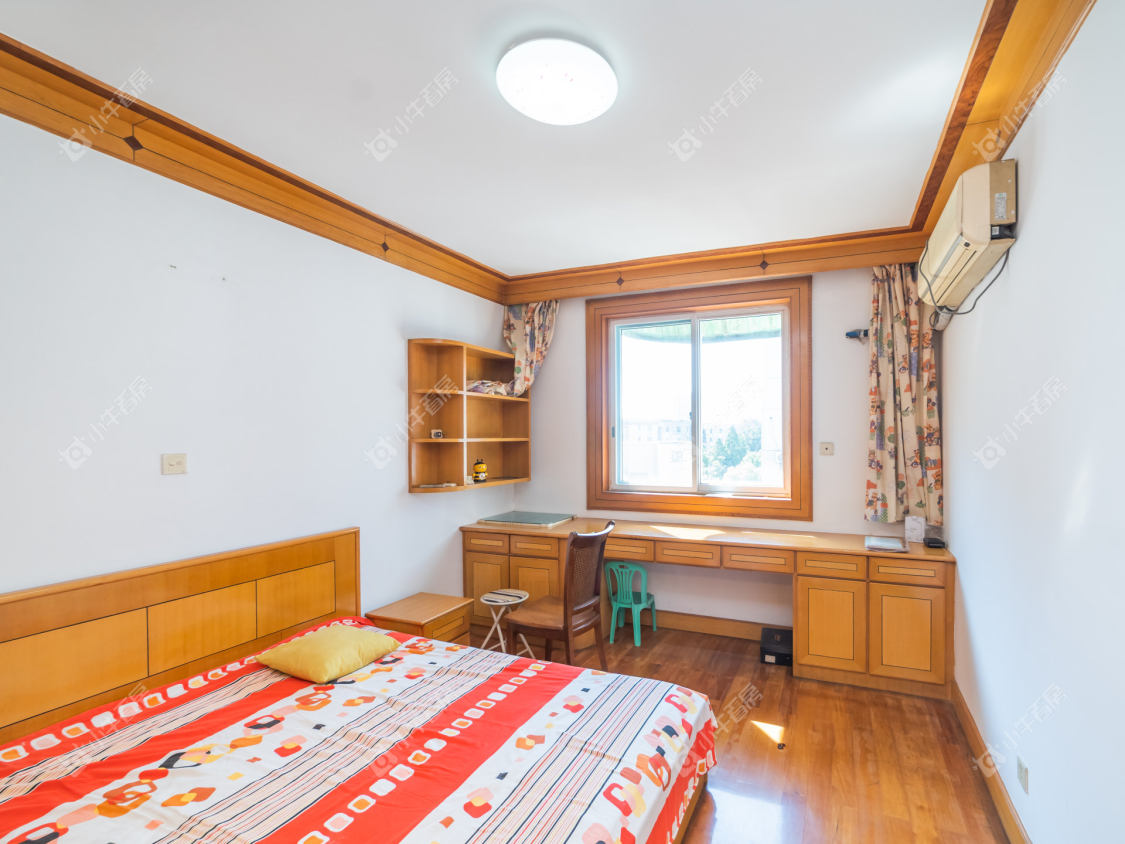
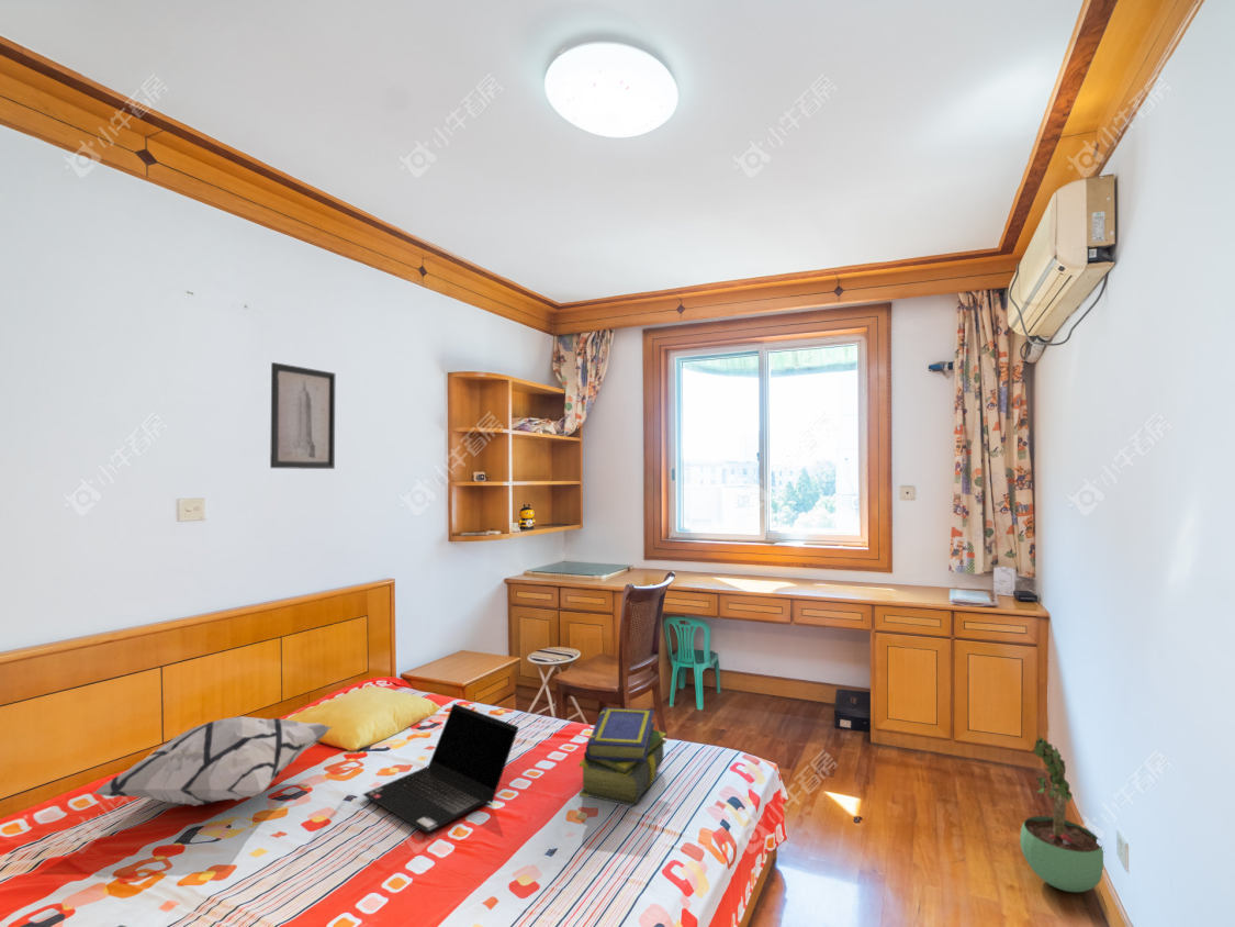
+ potted plant [1019,735,1104,893]
+ decorative pillow [91,715,333,807]
+ wall art [269,361,336,470]
+ stack of books [577,706,667,807]
+ laptop computer [362,703,520,834]
